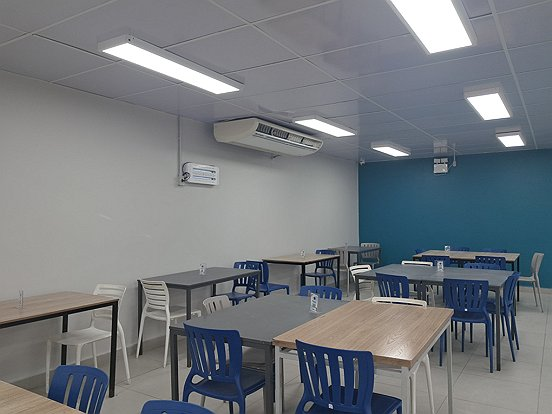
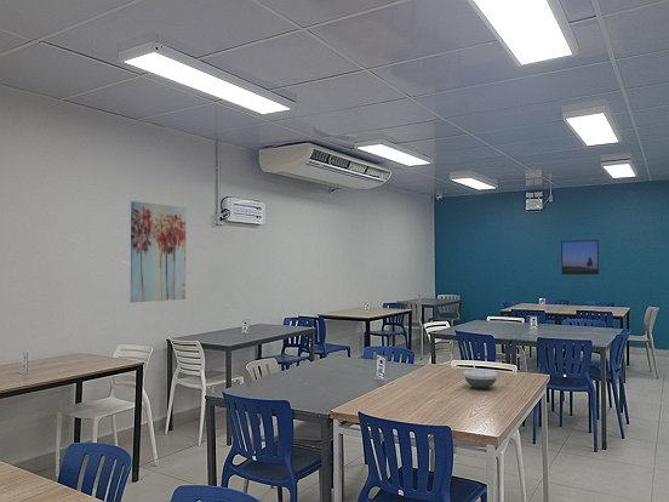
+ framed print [560,239,600,275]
+ bowl [463,369,498,390]
+ wall art [130,200,187,303]
